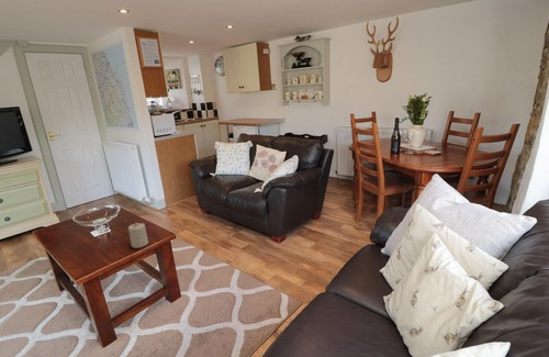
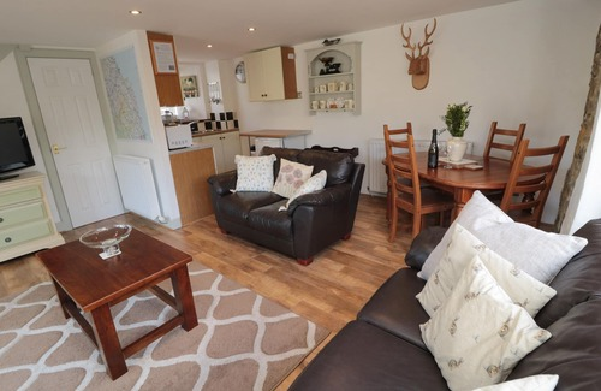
- candle [127,222,149,249]
